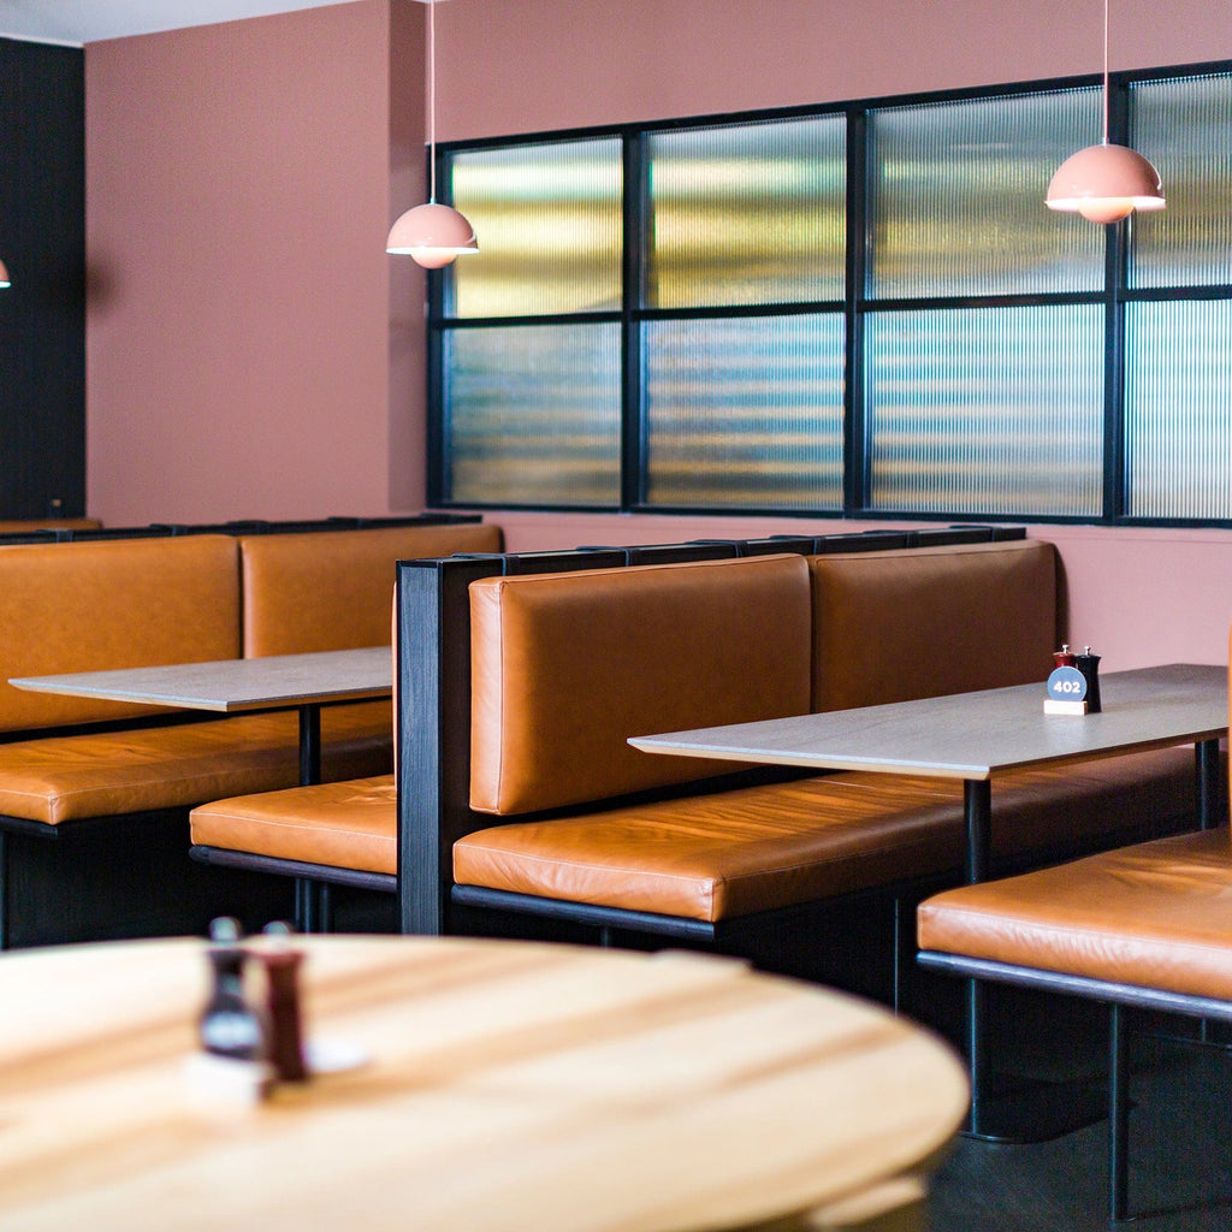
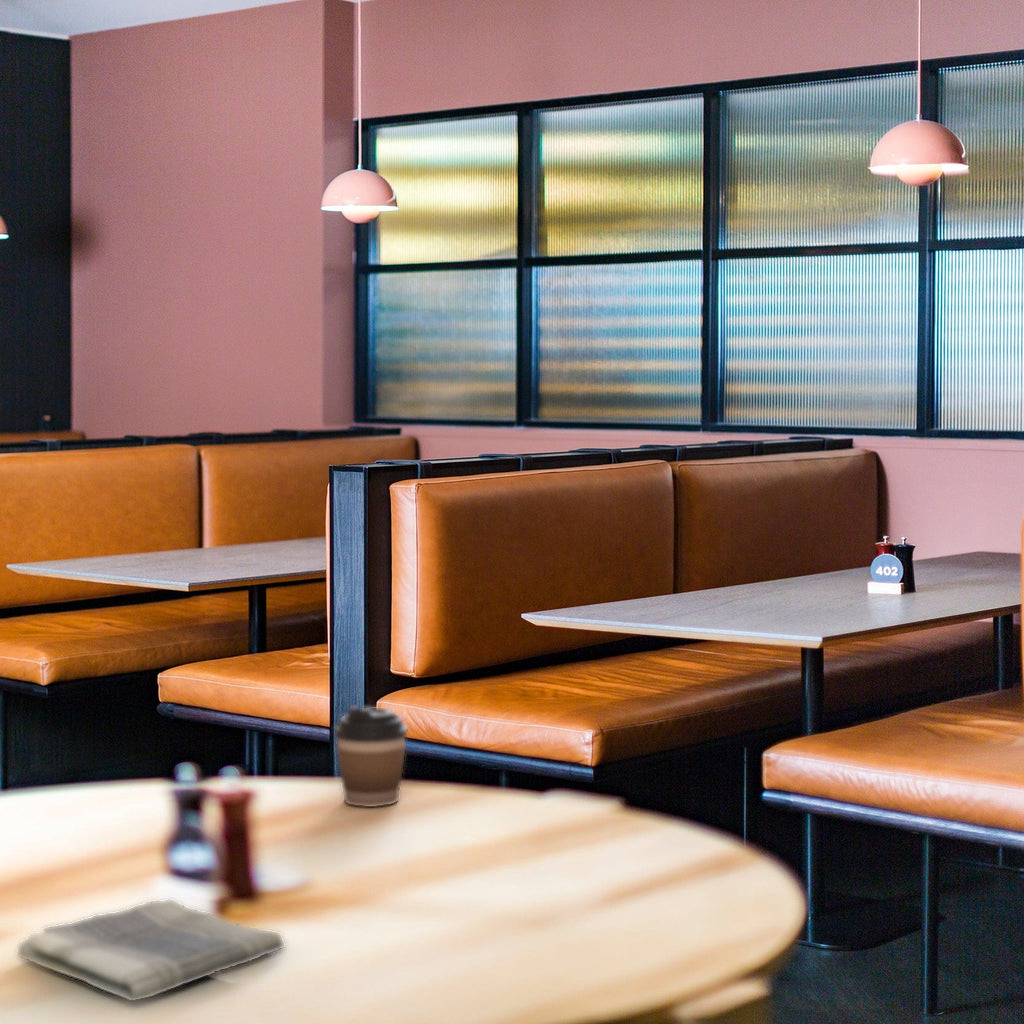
+ dish towel [16,898,285,1002]
+ coffee cup [334,706,409,808]
